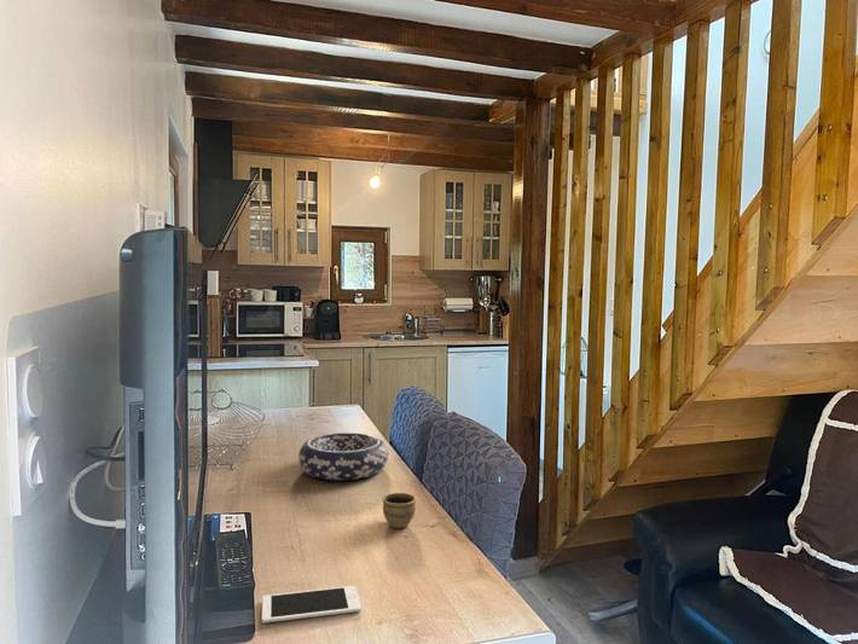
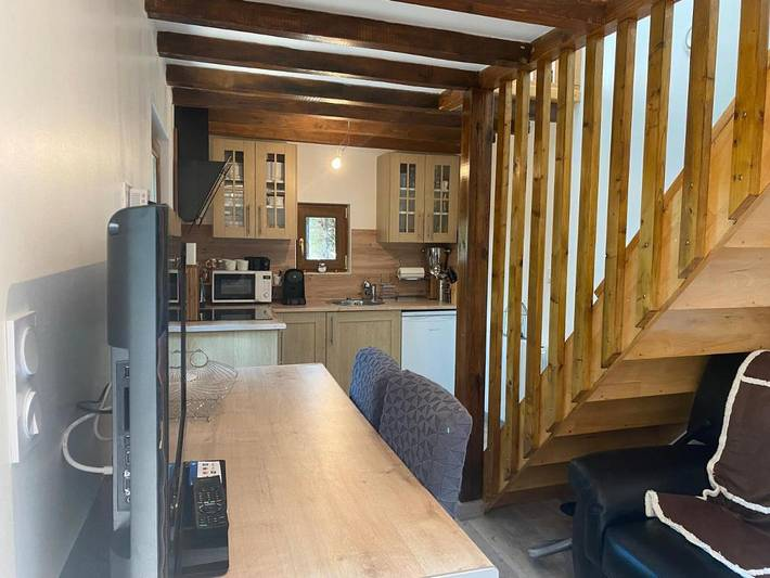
- decorative bowl [297,431,389,482]
- cell phone [261,585,363,625]
- cup [382,492,417,529]
